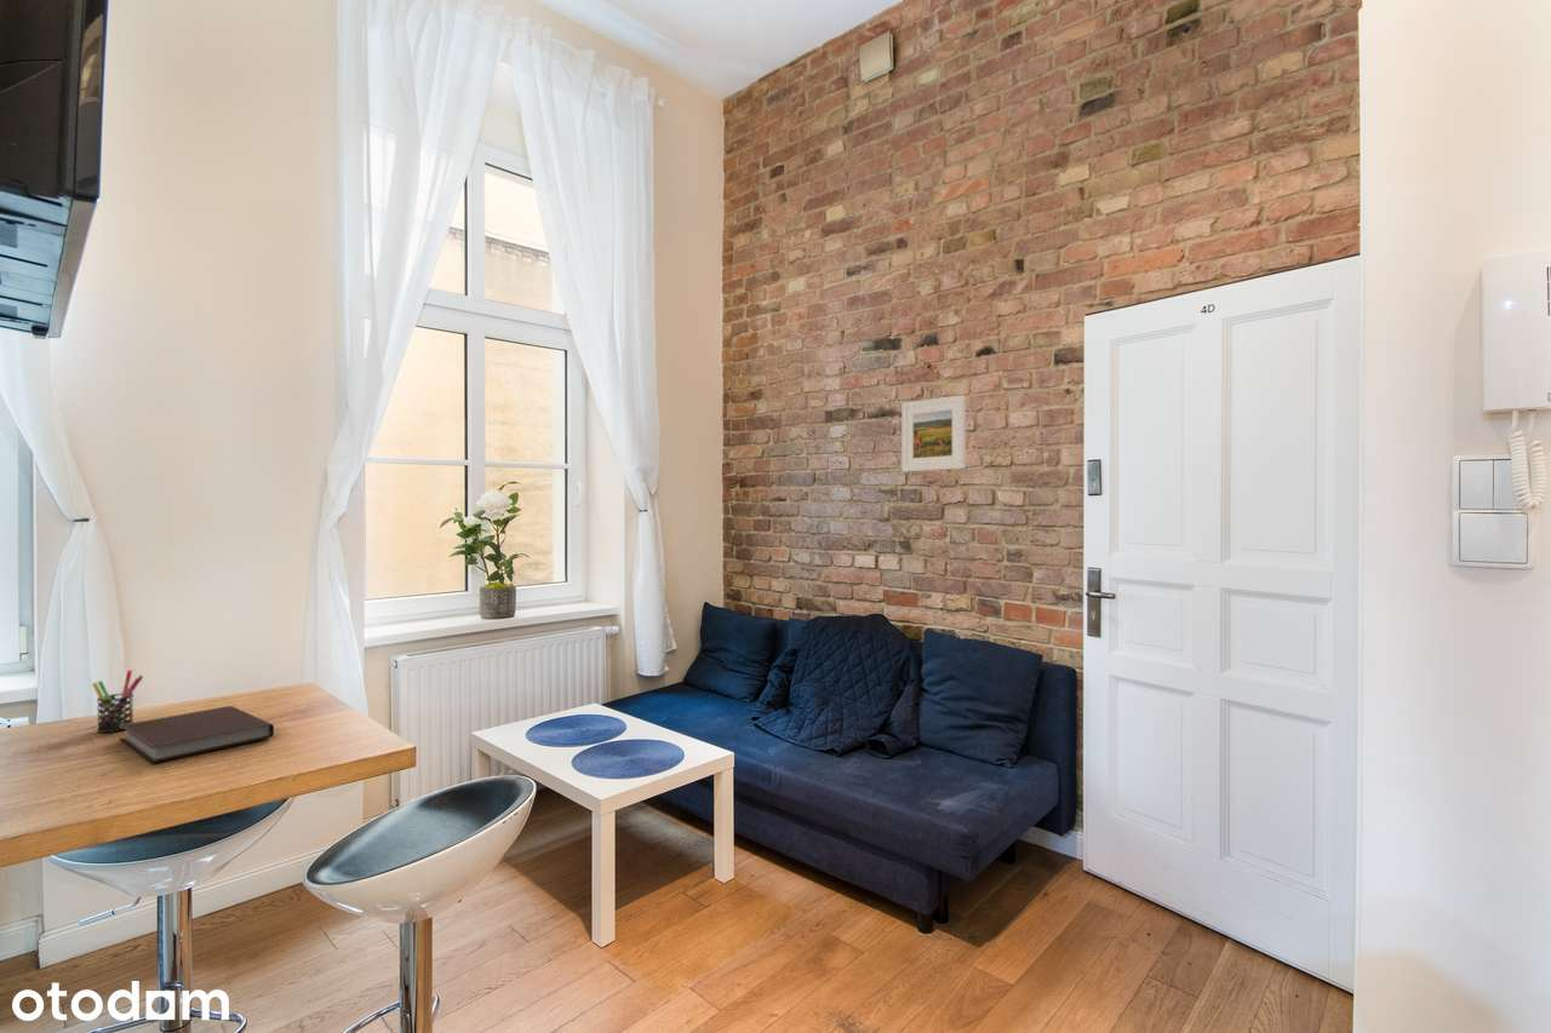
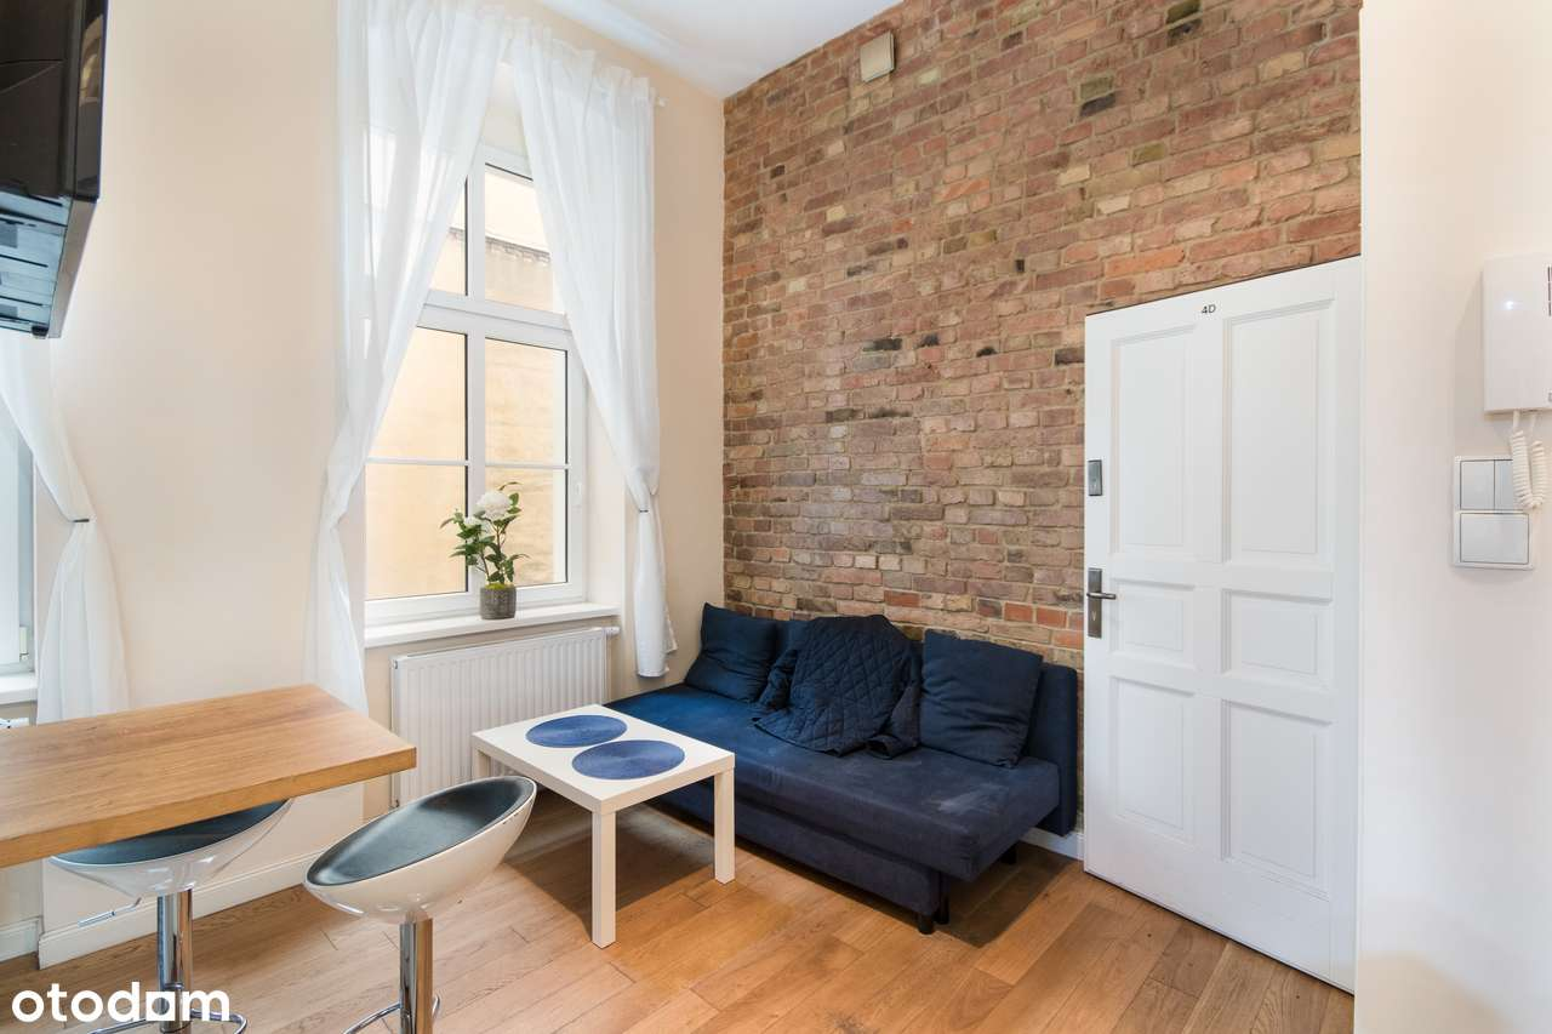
- notebook [119,705,275,764]
- pen holder [91,670,144,734]
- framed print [900,394,967,472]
